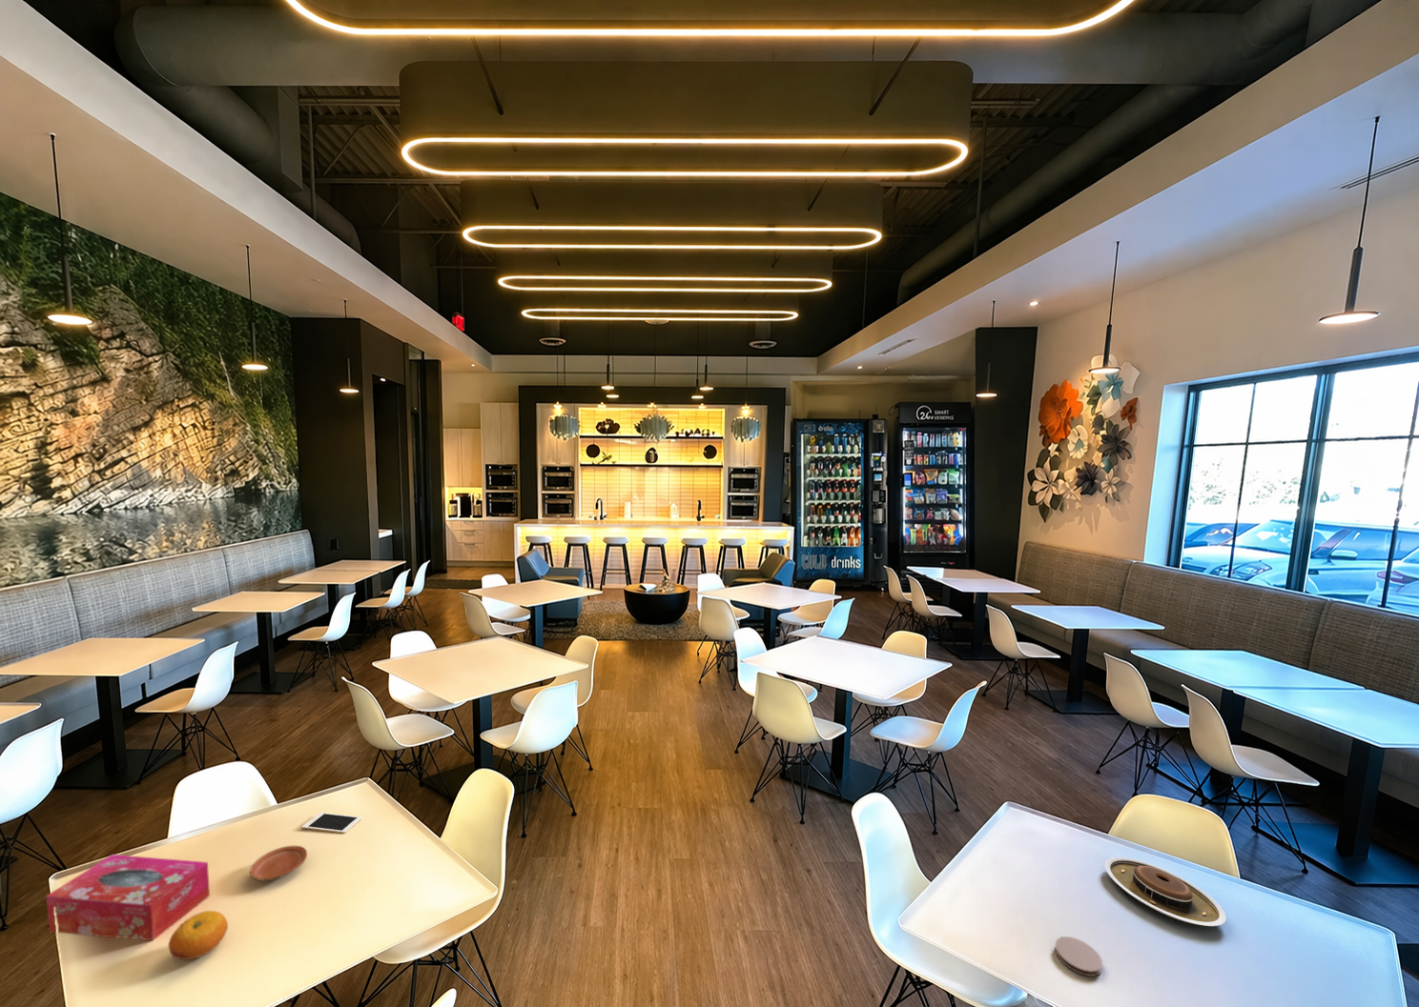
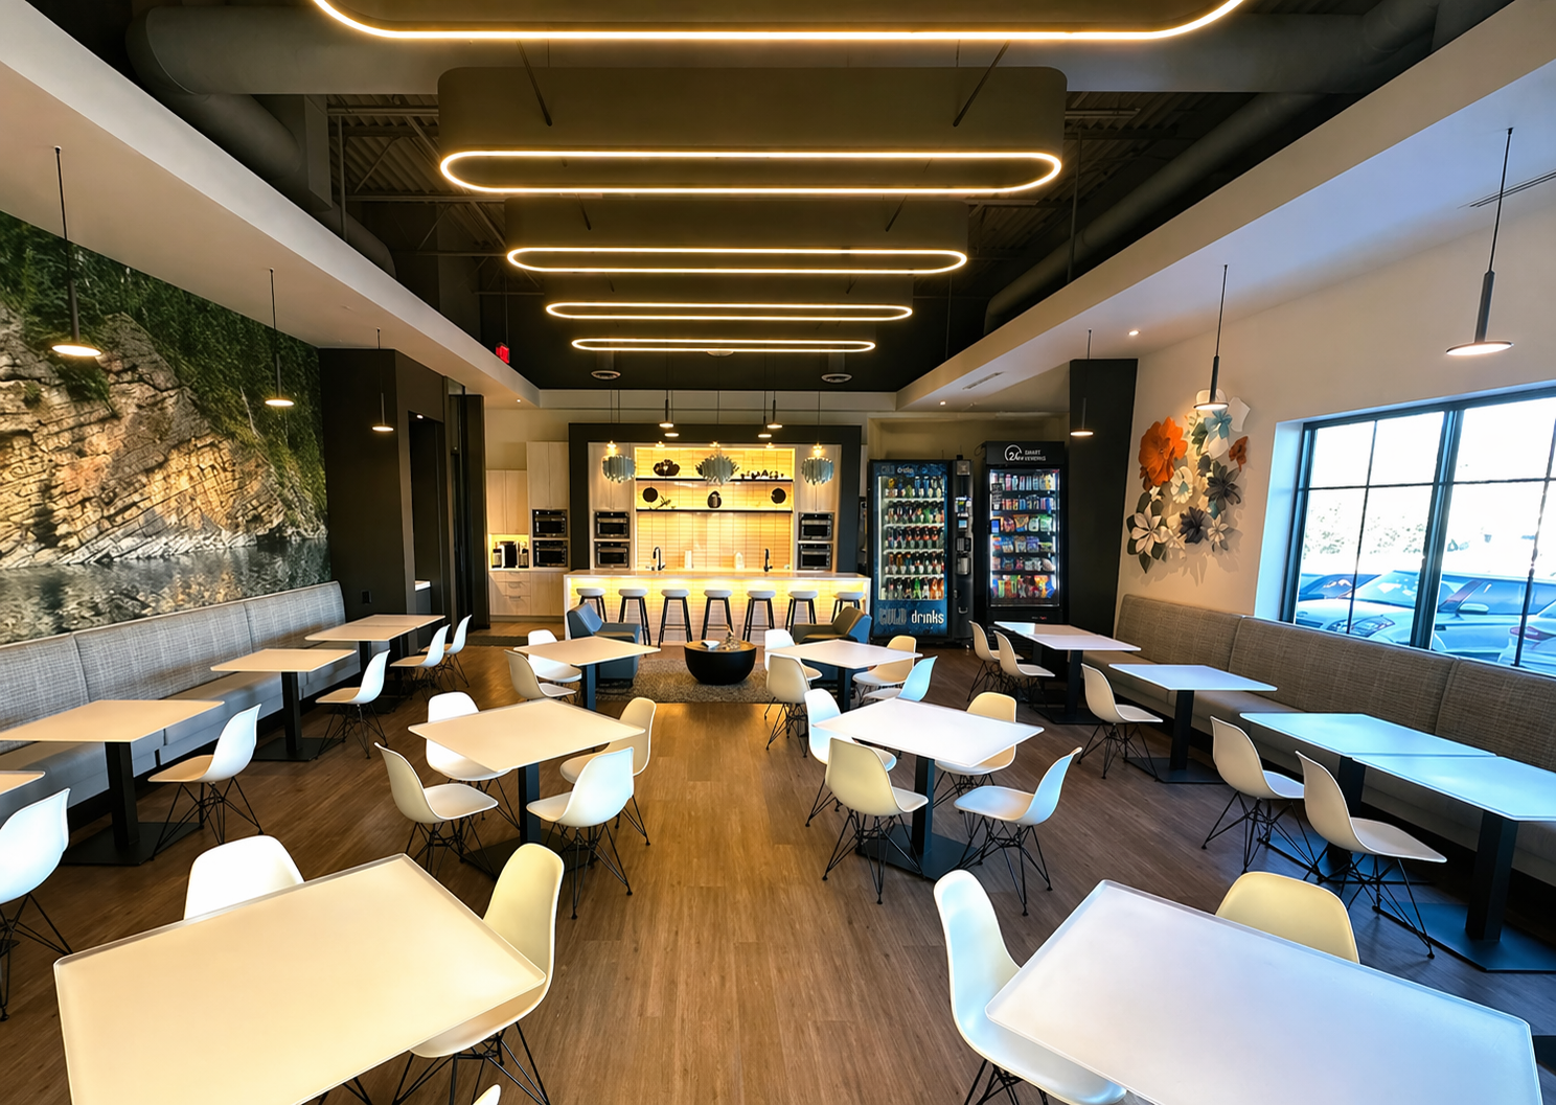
- plate [1104,857,1226,927]
- plate [249,845,308,882]
- cell phone [301,812,362,835]
- tissue box [45,853,211,942]
- fruit [168,910,229,960]
- coaster [1054,935,1104,978]
